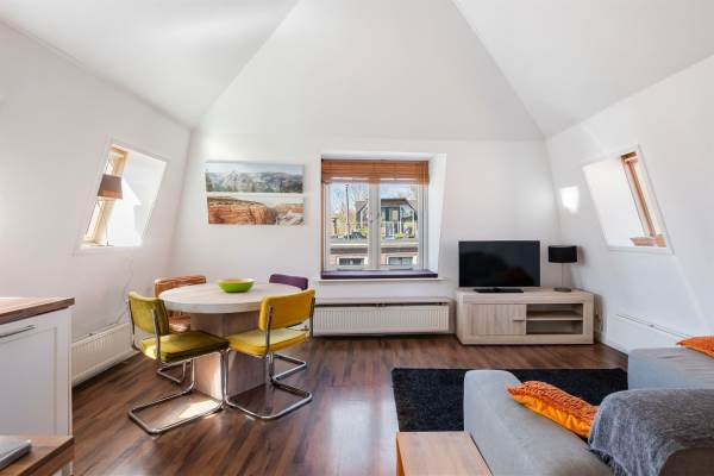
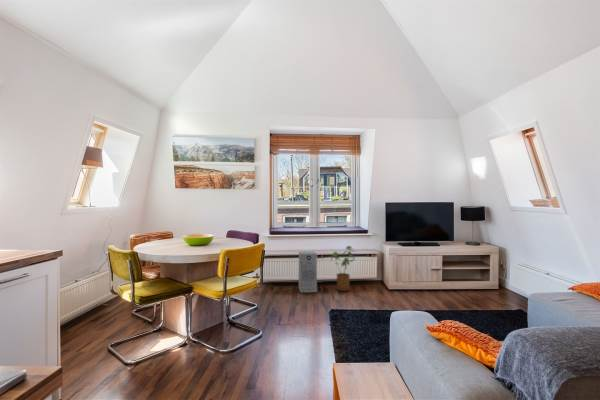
+ house plant [330,245,357,292]
+ air purifier [298,251,318,293]
